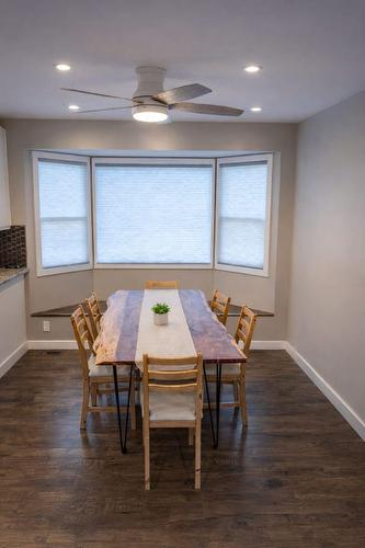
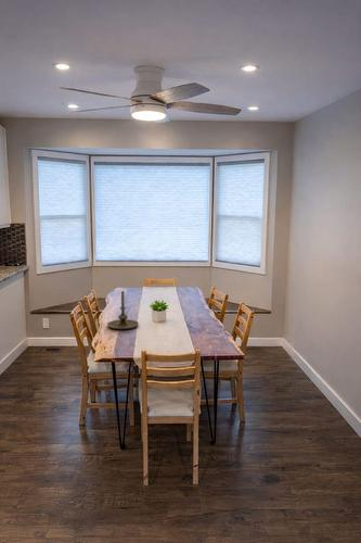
+ candle holder [106,290,140,330]
